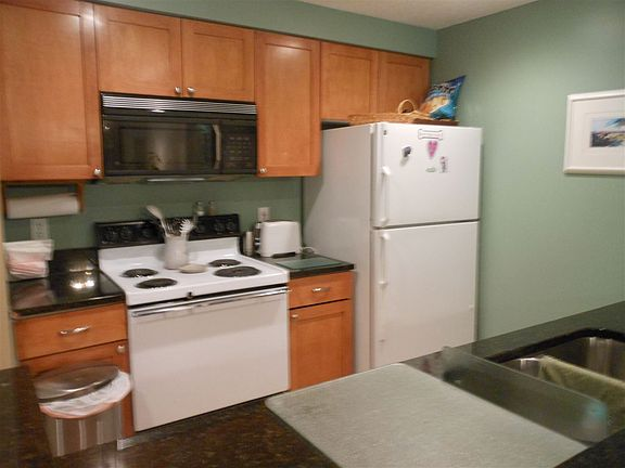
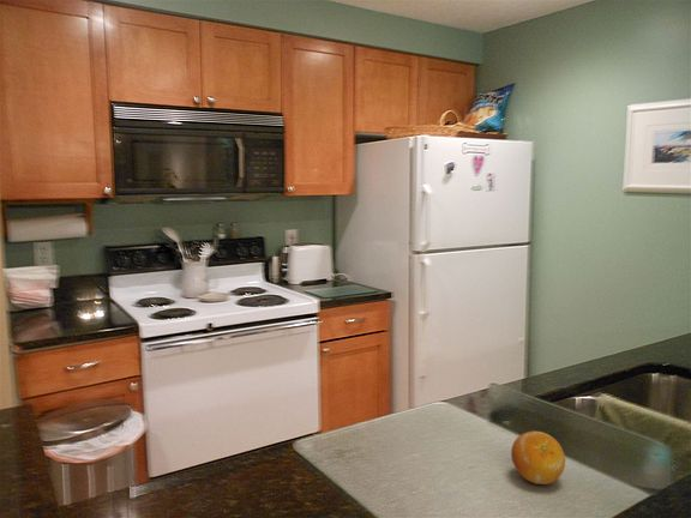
+ fruit [510,429,566,486]
